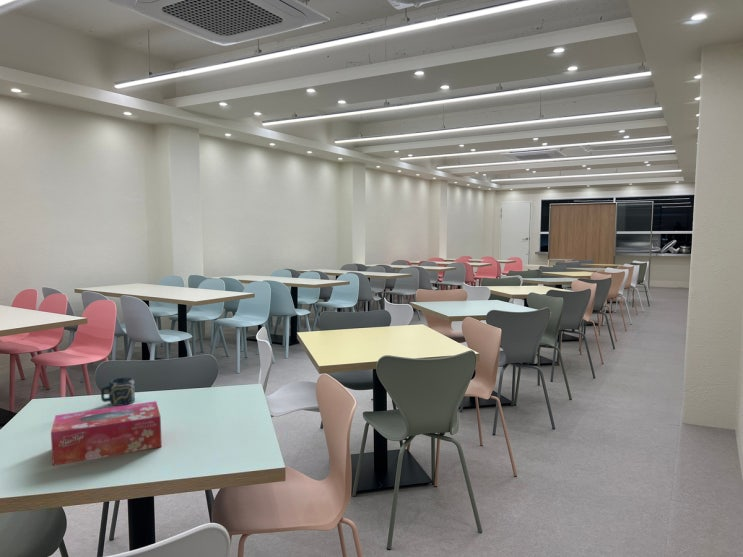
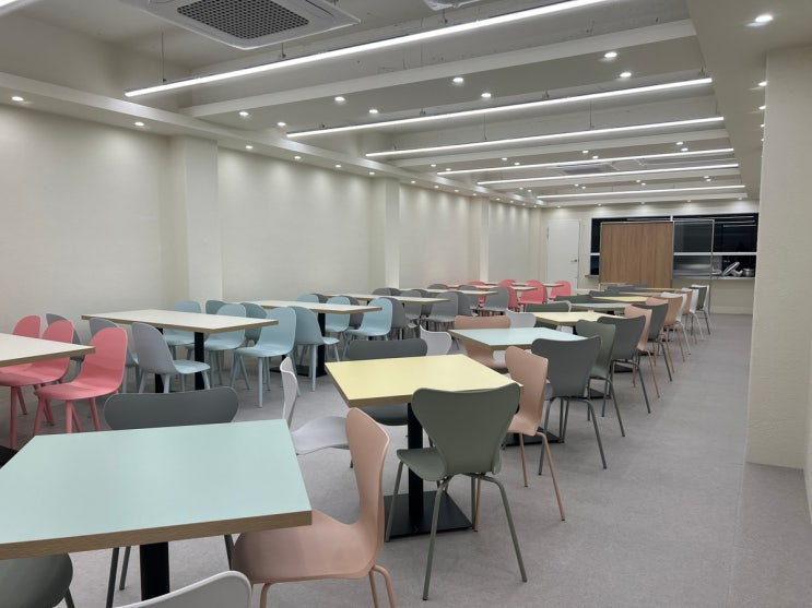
- cup [100,376,136,407]
- tissue box [50,400,163,467]
